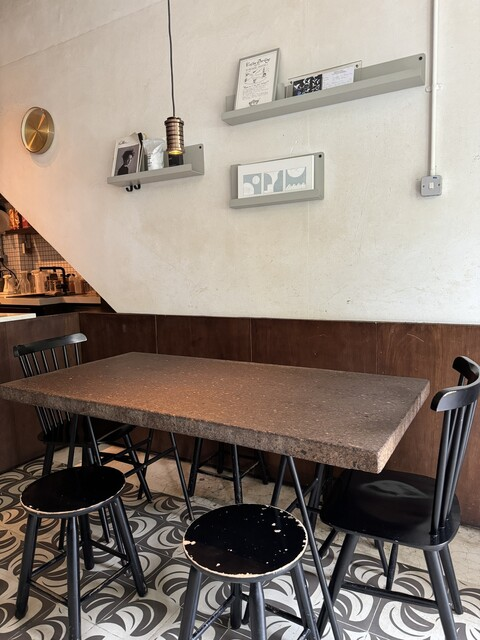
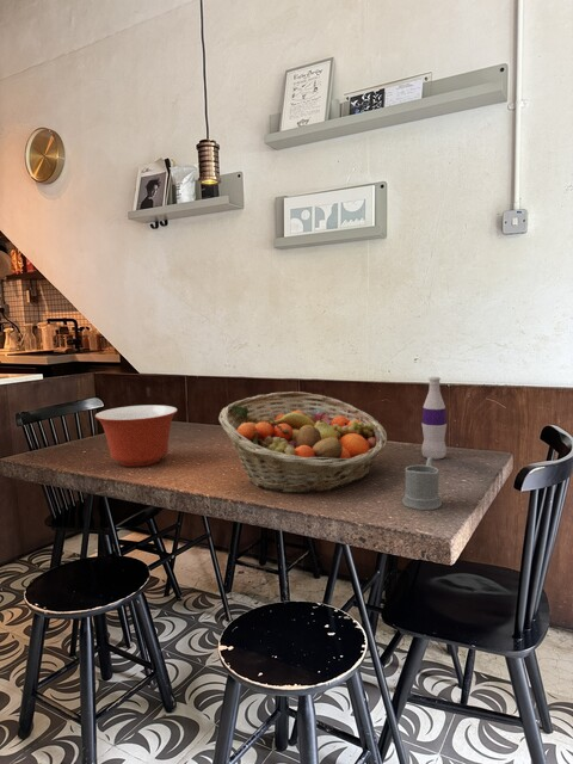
+ bottle [420,376,448,461]
+ fruit basket [217,390,388,495]
+ mixing bowl [94,405,179,468]
+ mug [401,457,443,511]
